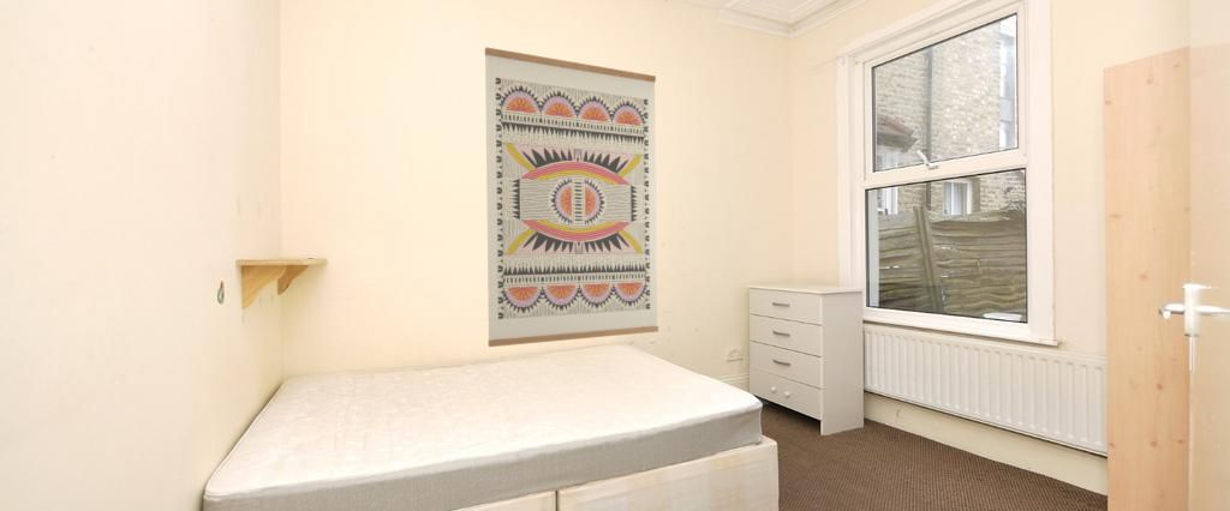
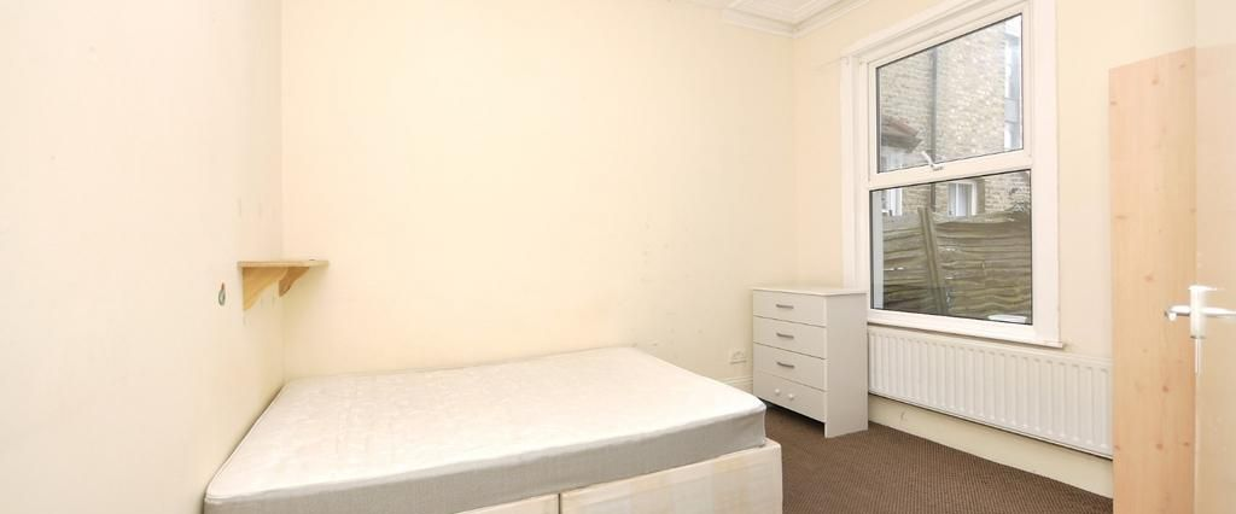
- wall art [484,46,659,348]
